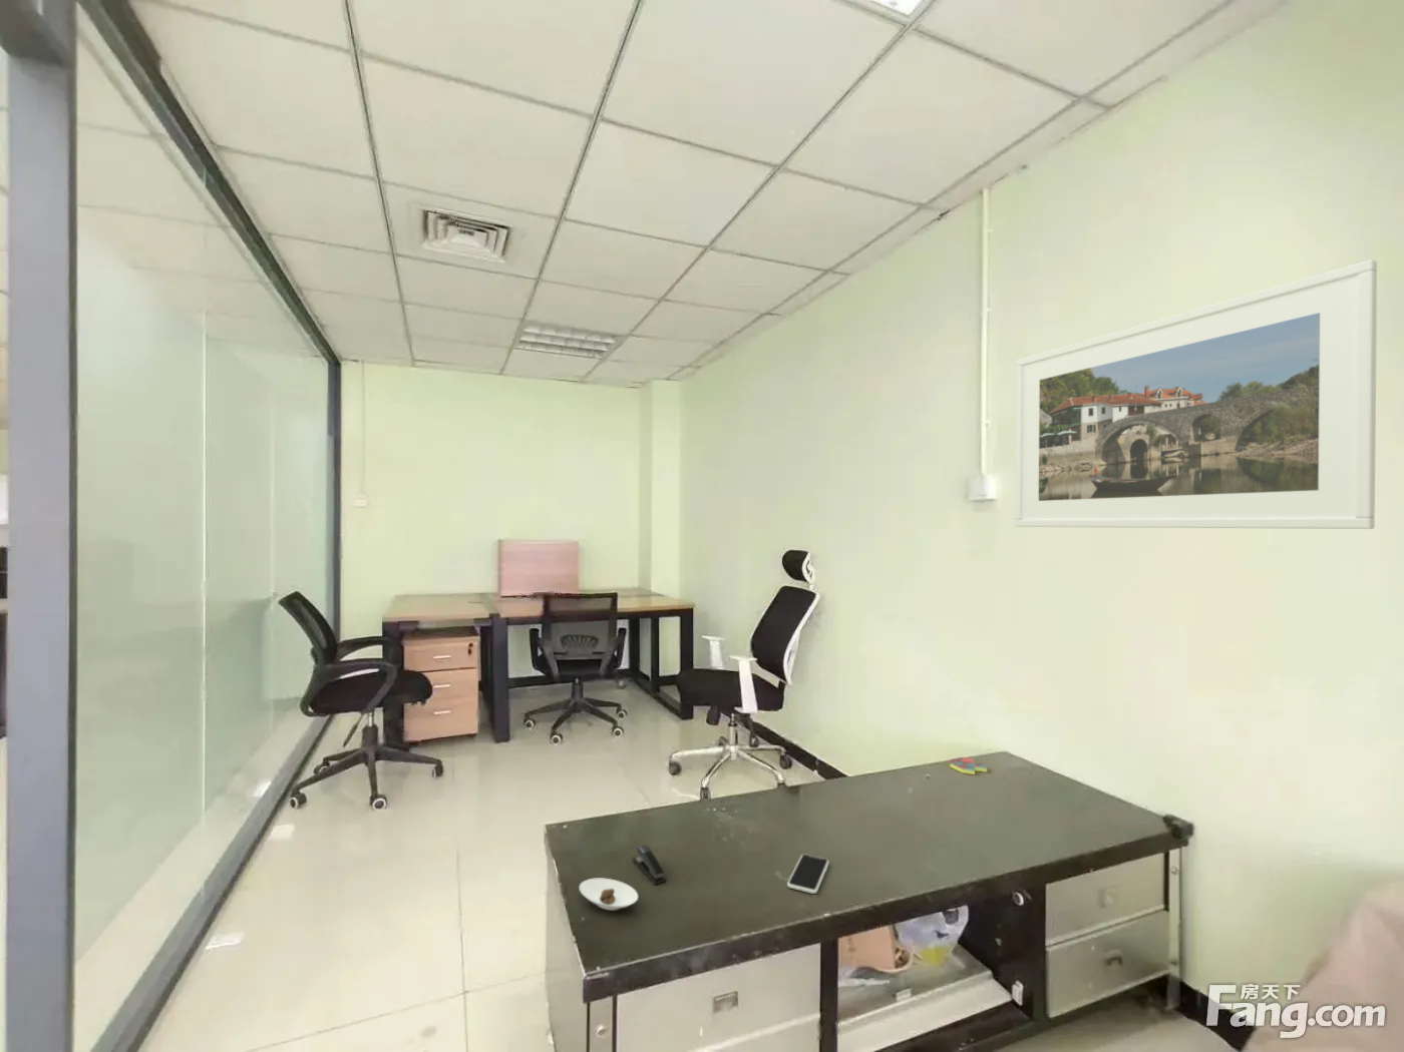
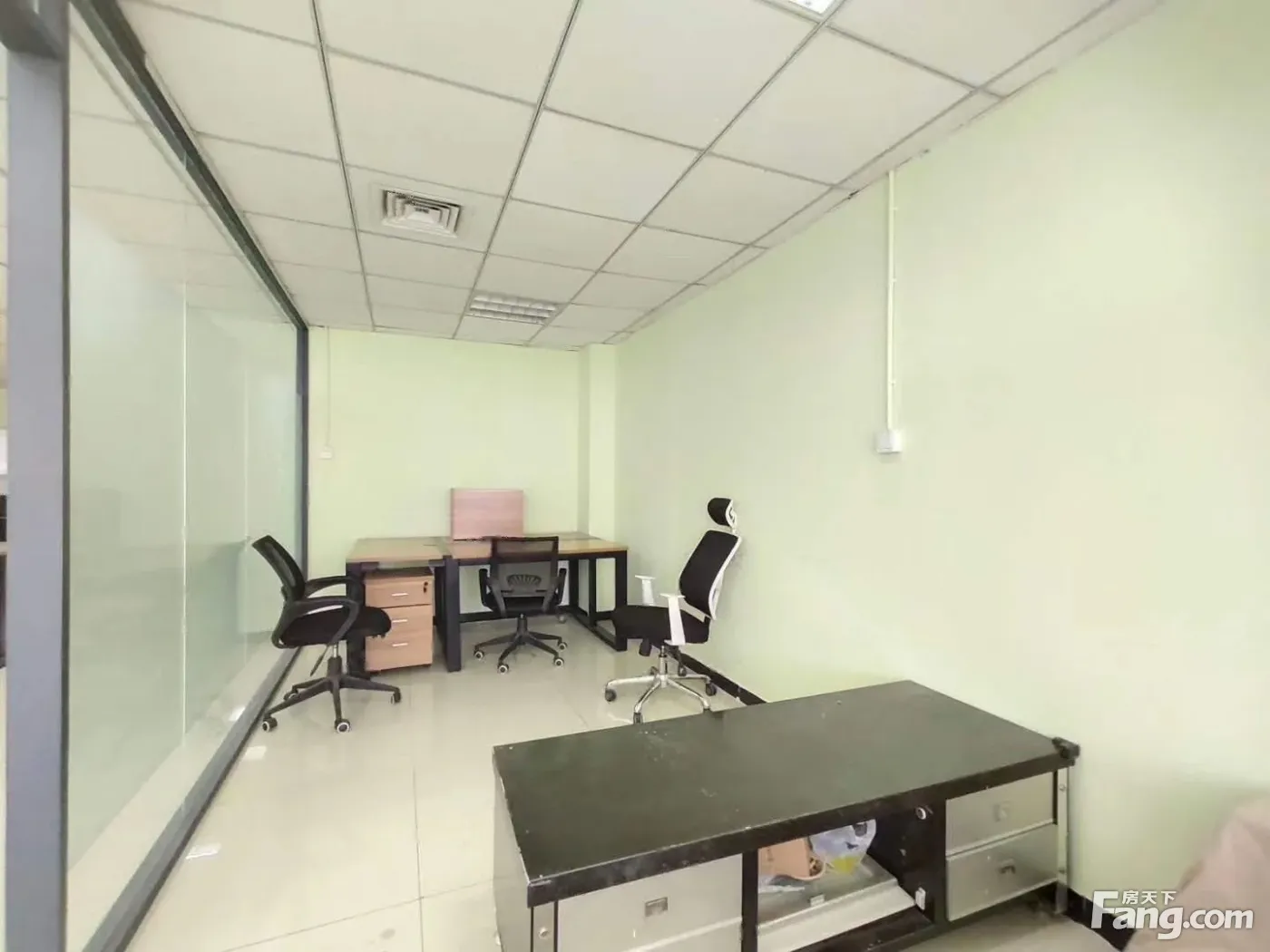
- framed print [1014,259,1377,530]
- smartphone [786,853,830,895]
- saucer [578,877,639,911]
- stapler [632,843,667,885]
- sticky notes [949,757,988,776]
